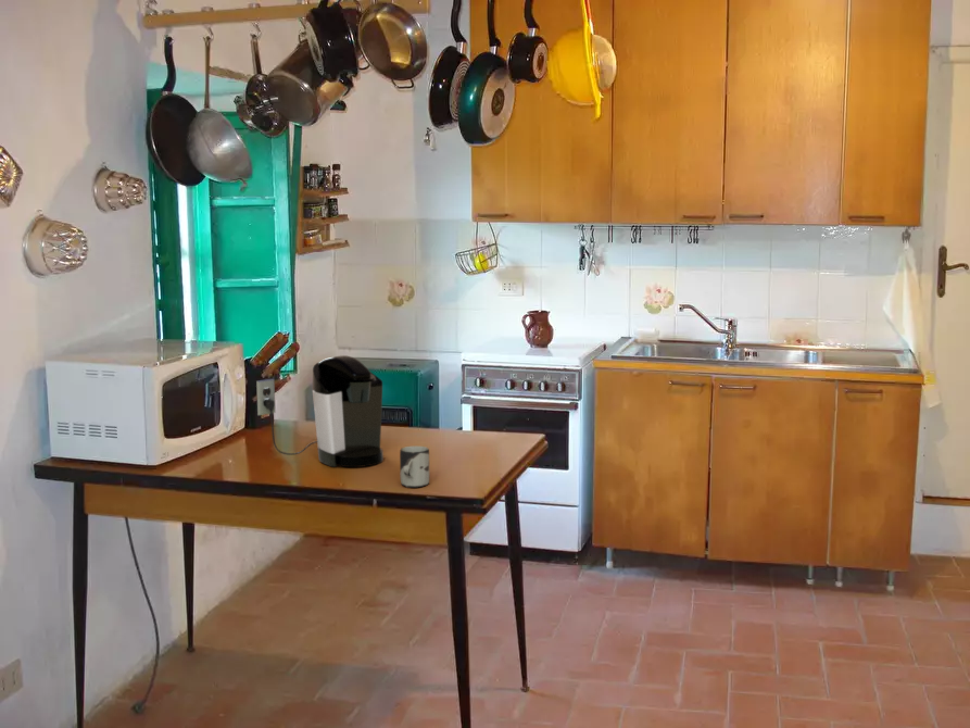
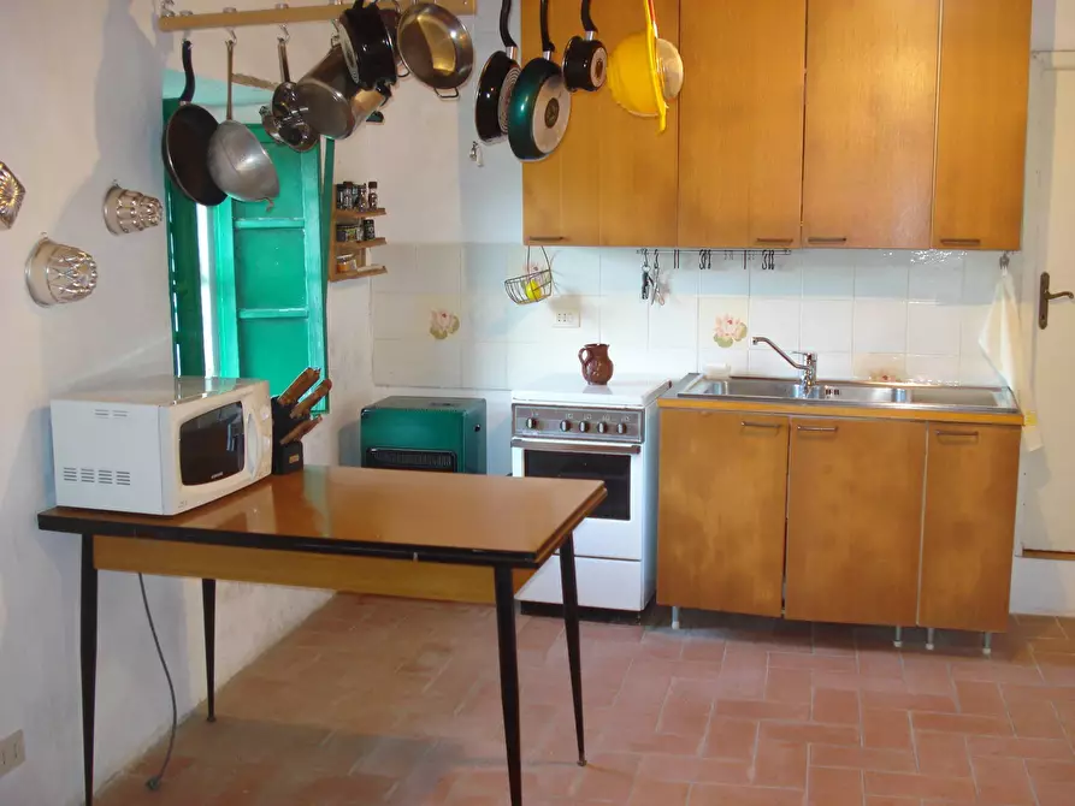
- coffee maker [255,354,385,468]
- cup [399,445,430,489]
